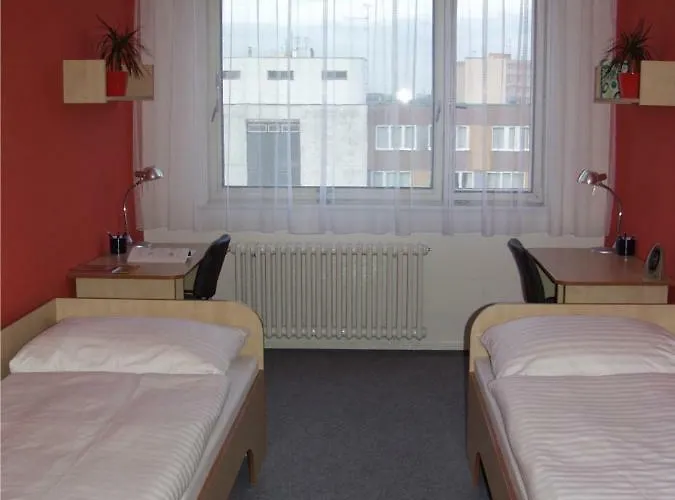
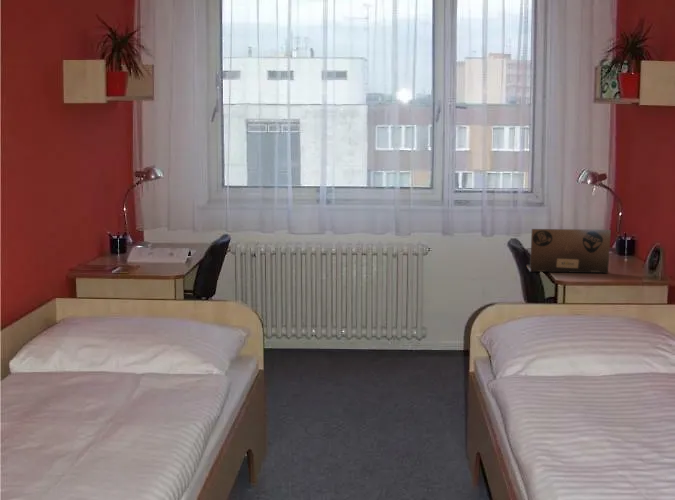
+ laptop [526,228,612,274]
